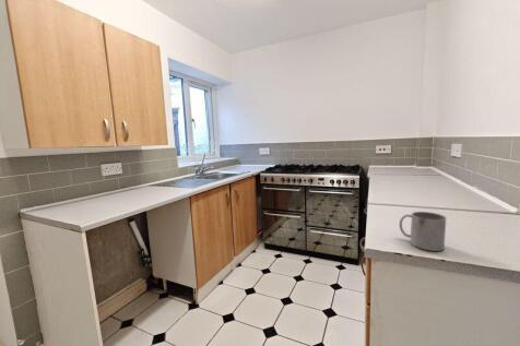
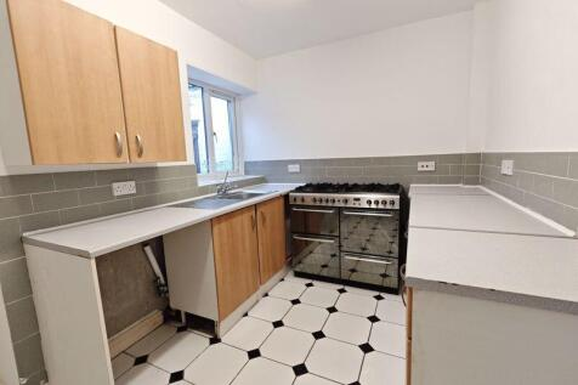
- mug [399,211,447,252]
